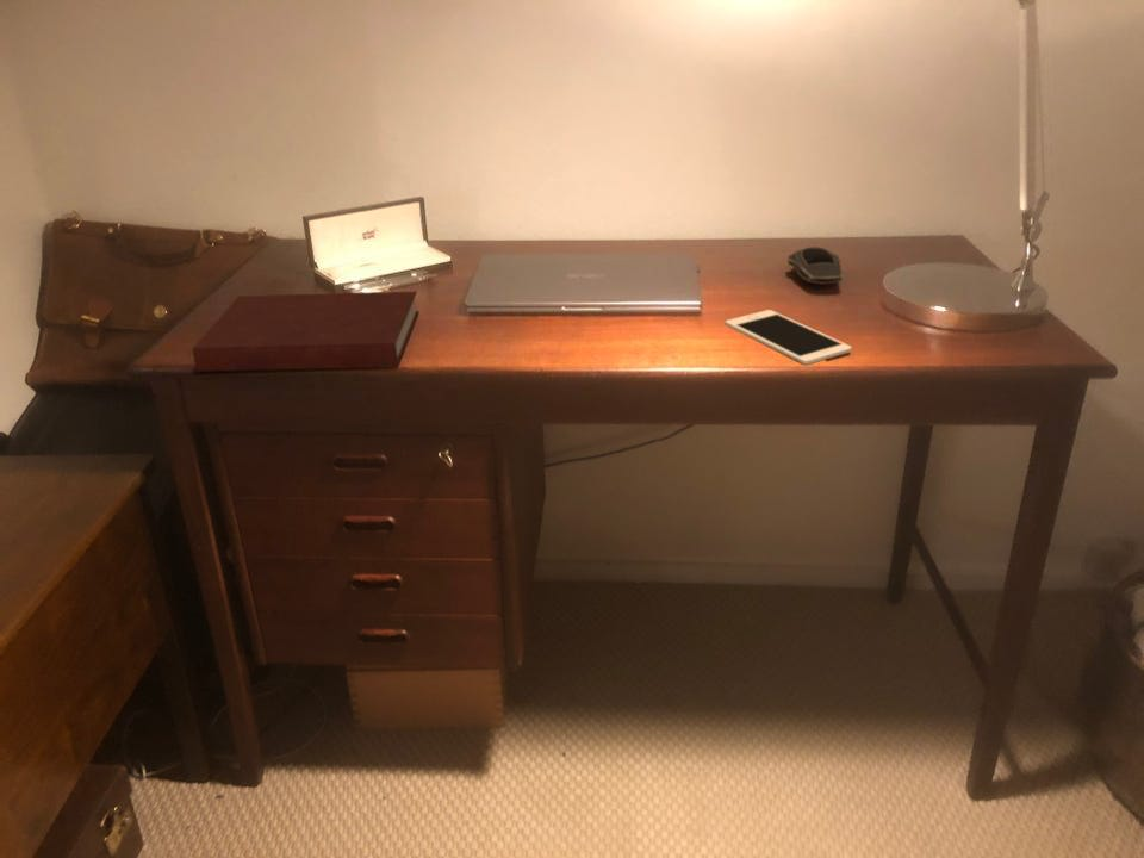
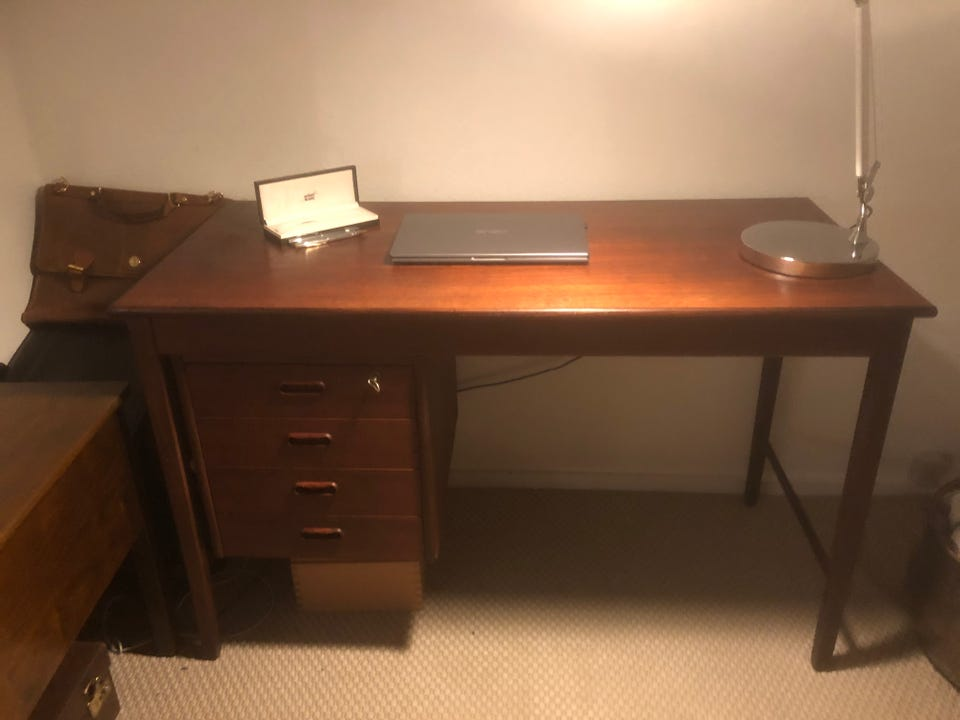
- computer mouse [786,245,844,285]
- cell phone [725,309,853,366]
- notebook [192,291,421,373]
